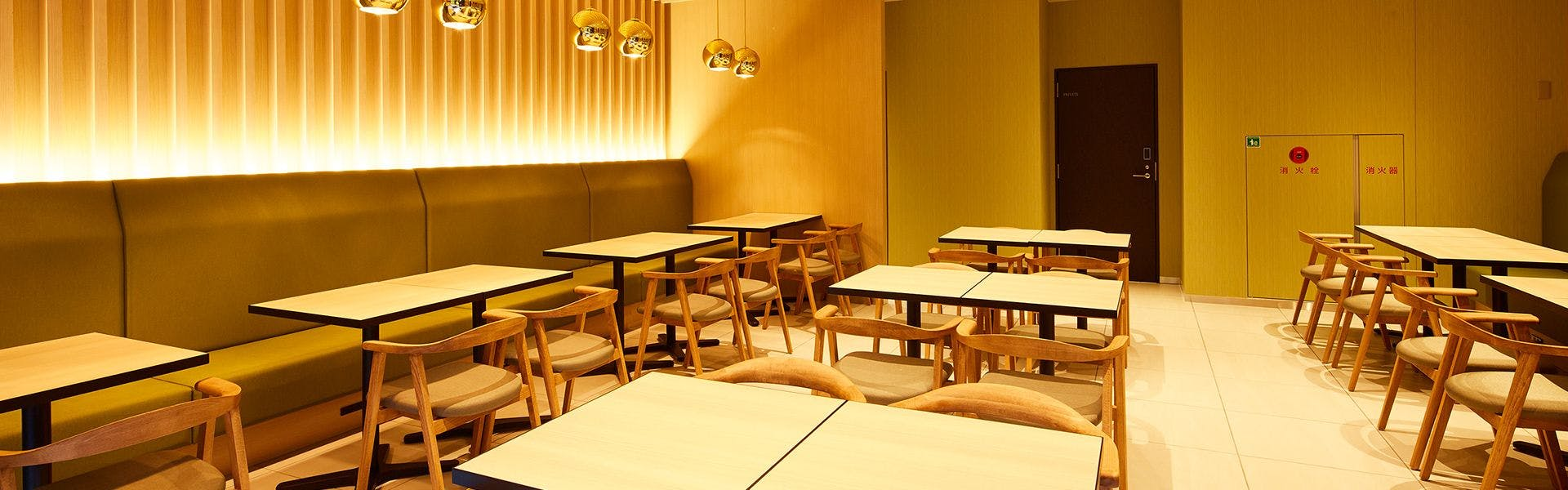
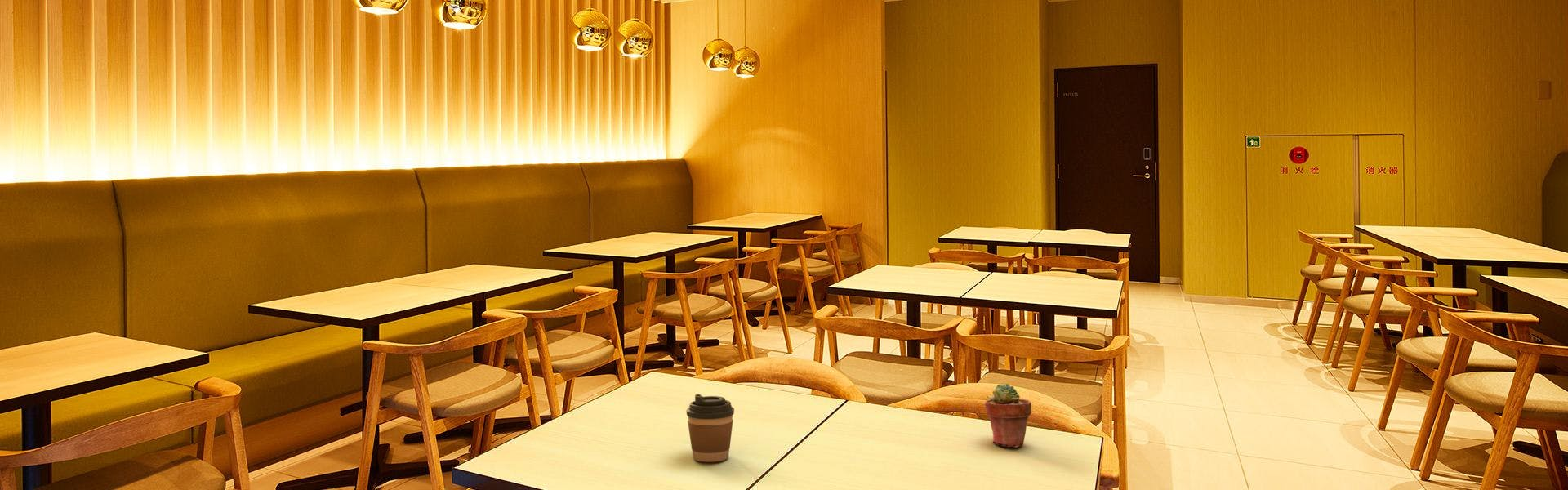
+ potted succulent [984,383,1032,448]
+ coffee cup [685,394,735,463]
